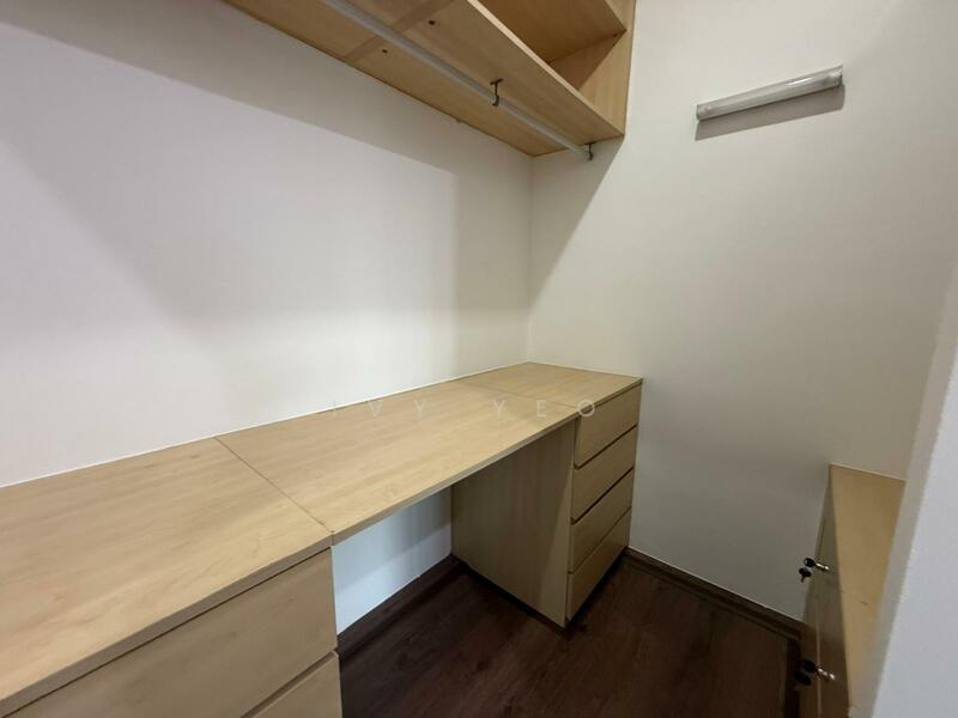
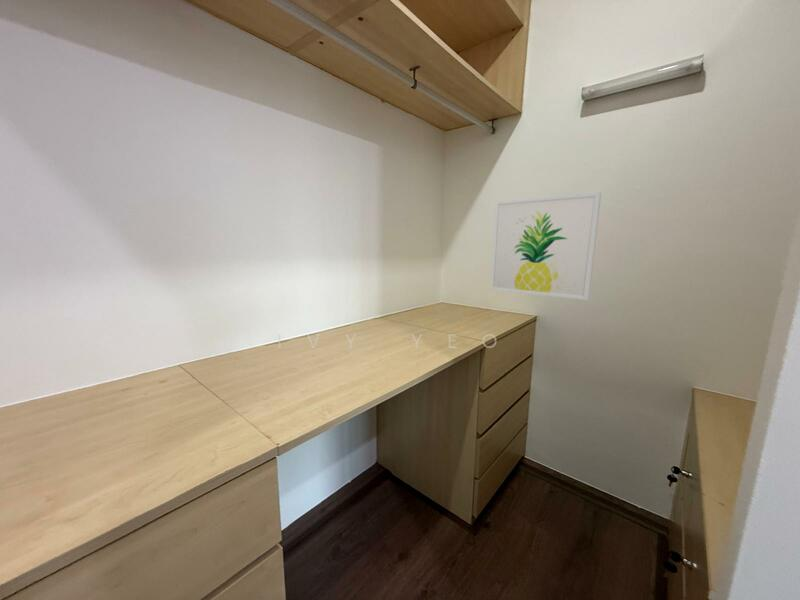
+ wall art [489,191,602,301]
